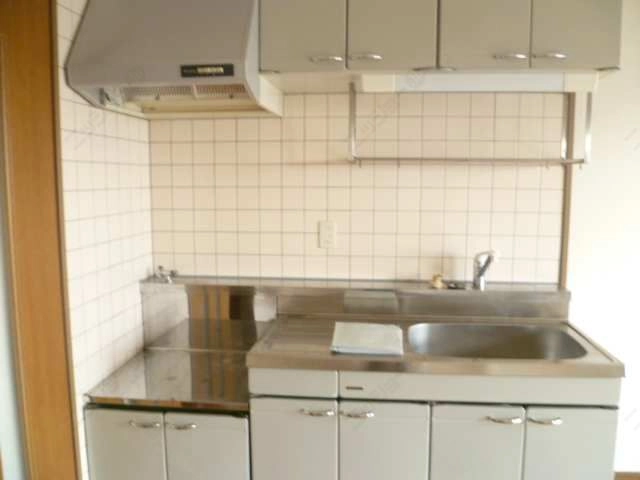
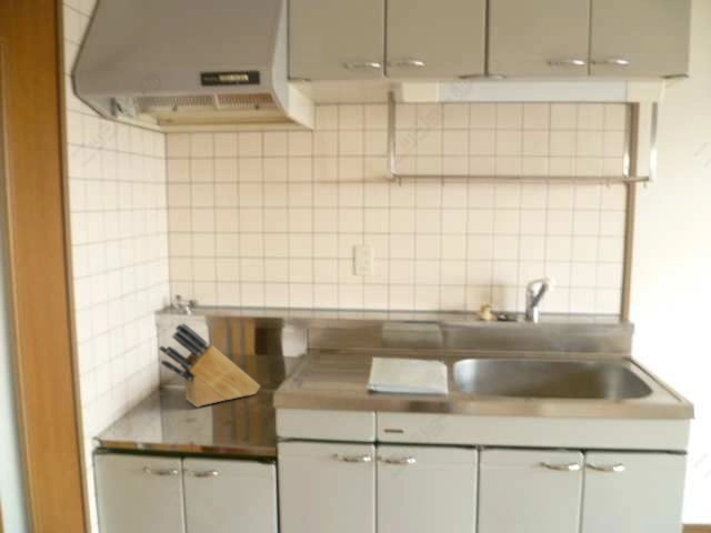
+ knife block [158,322,261,409]
